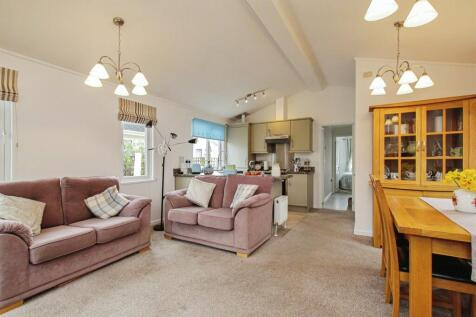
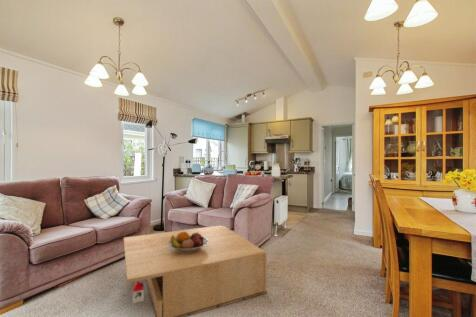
+ fruit bowl [168,232,208,252]
+ coffee table [123,224,268,317]
